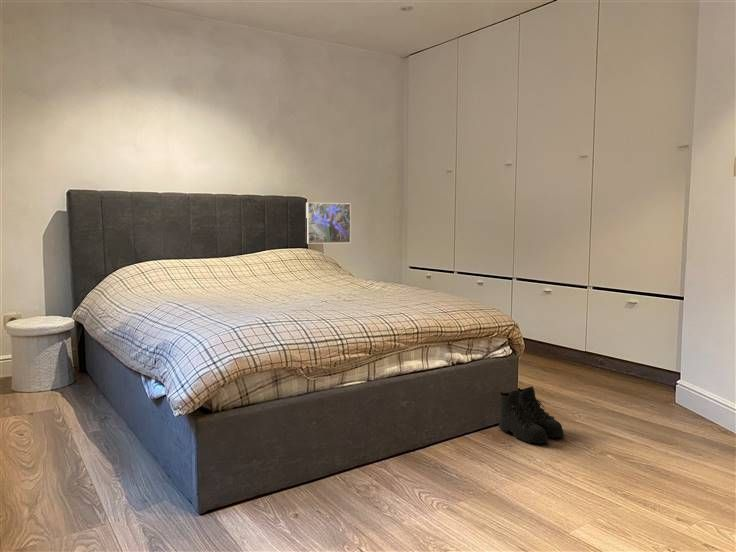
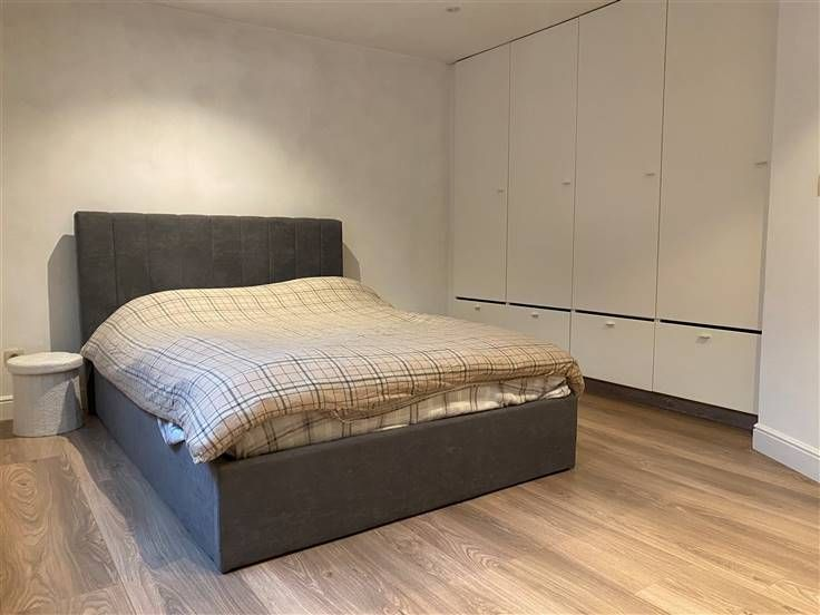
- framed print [305,201,352,245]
- boots [496,385,565,445]
